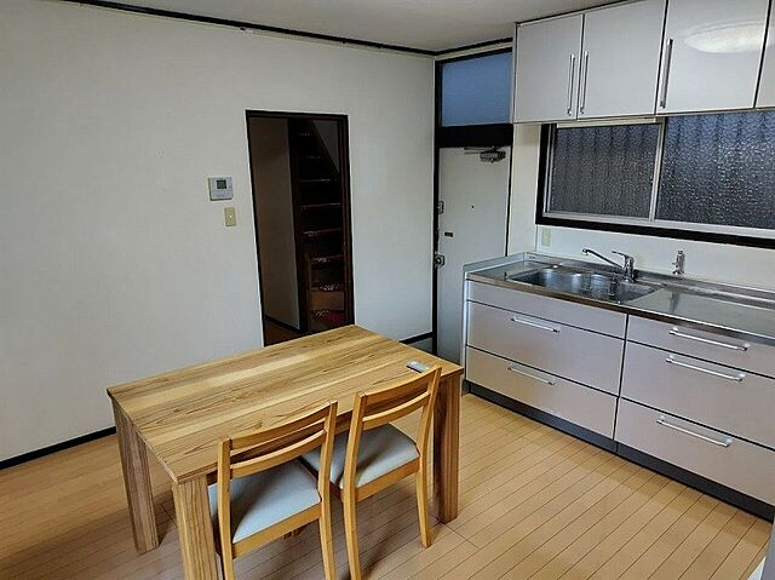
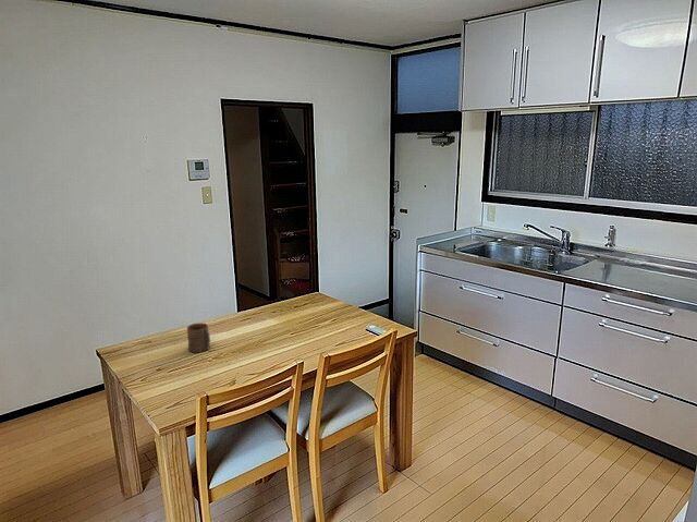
+ cup [186,323,211,353]
